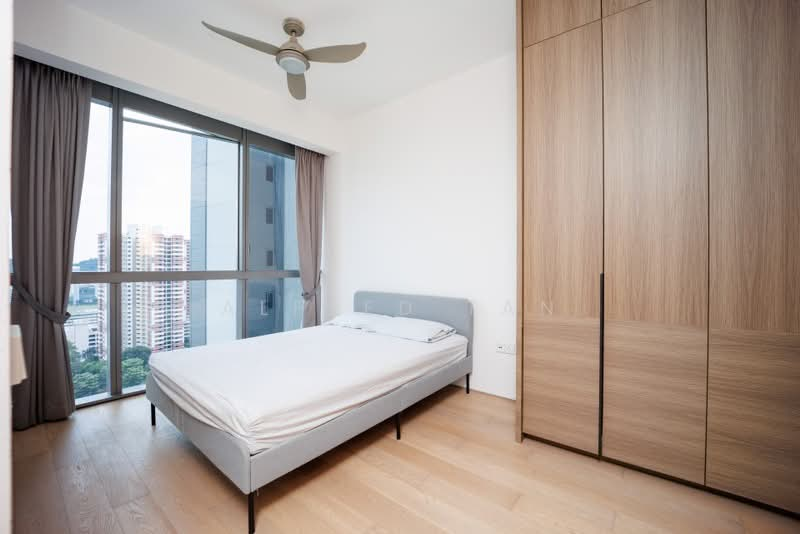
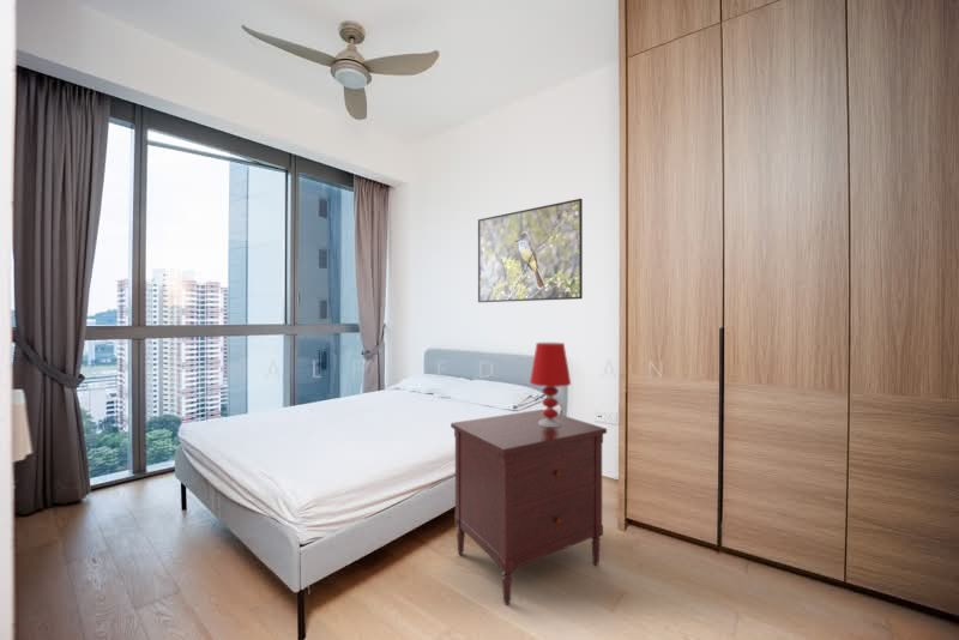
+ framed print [477,198,584,303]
+ table lamp [529,342,572,427]
+ dresser [450,409,608,606]
